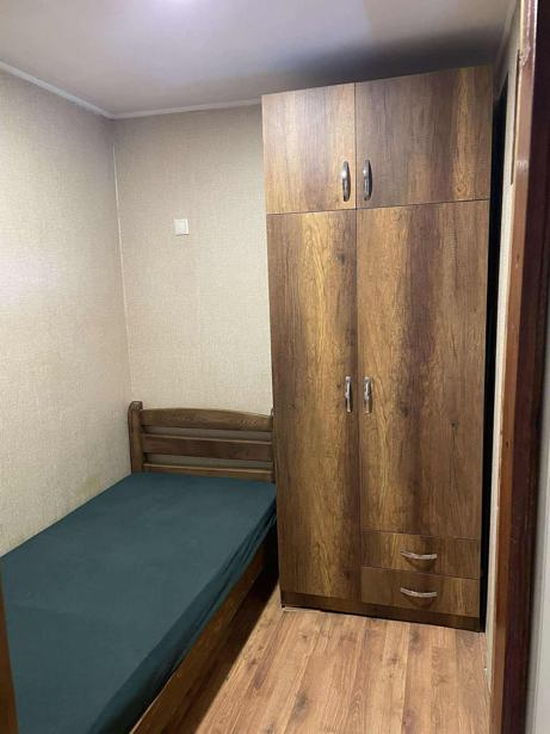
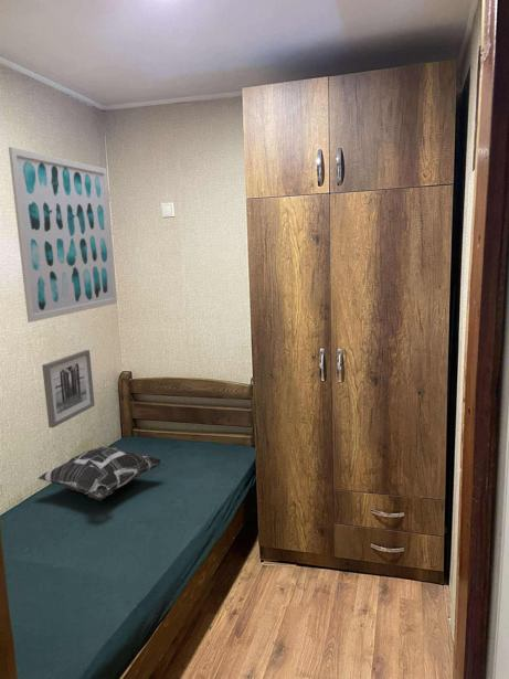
+ decorative pillow [36,446,162,501]
+ wall art [8,146,118,323]
+ wall art [41,349,96,428]
